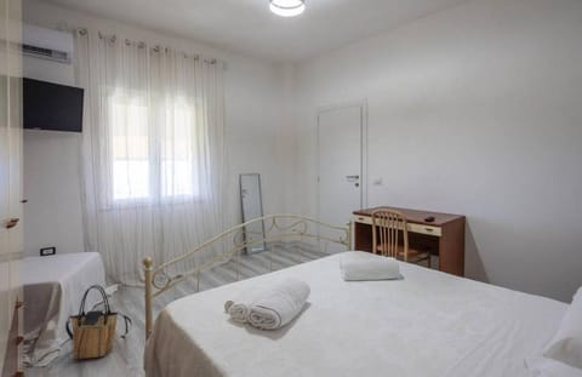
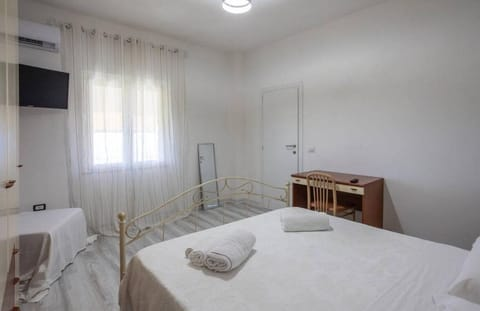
- tote bag [64,284,133,360]
